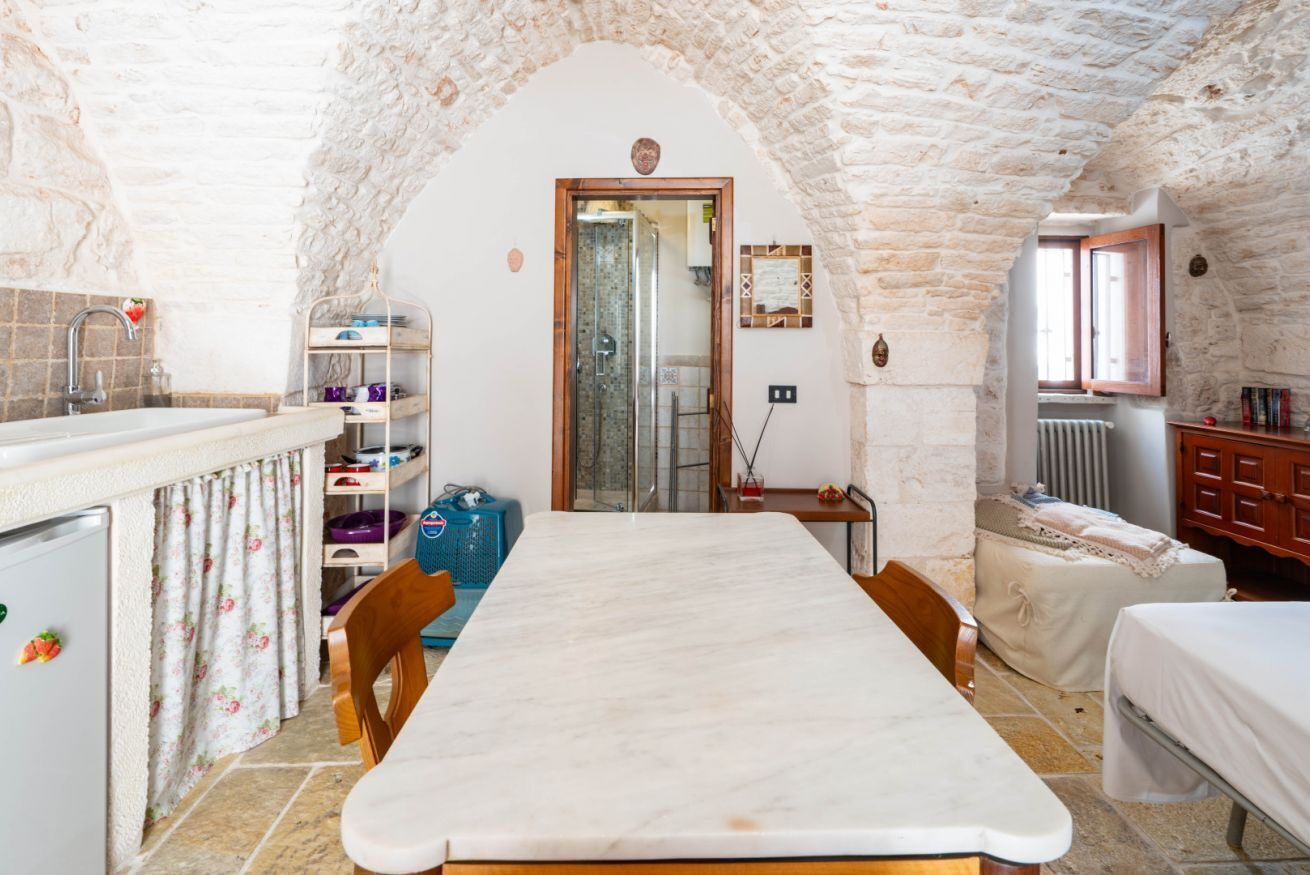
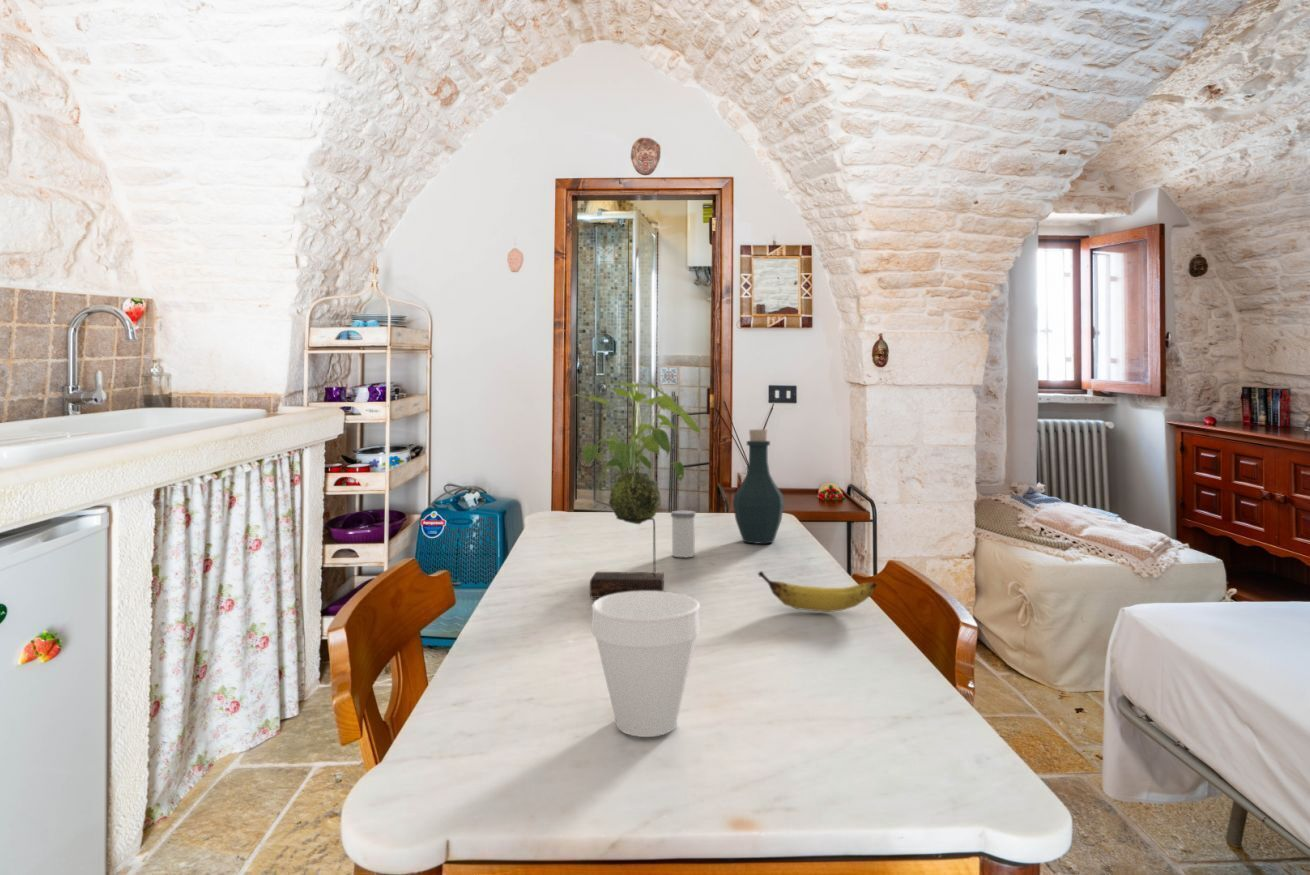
+ plant [570,381,702,599]
+ bottle [732,428,785,545]
+ cup [590,591,701,738]
+ salt shaker [670,510,696,558]
+ banana [757,570,878,613]
